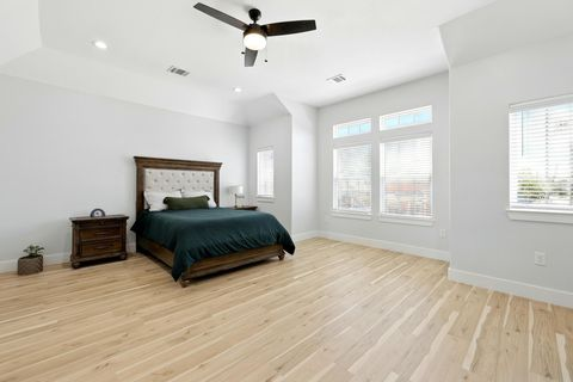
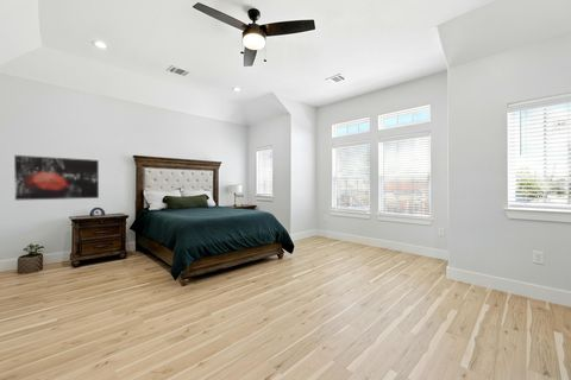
+ wall art [13,154,100,202]
